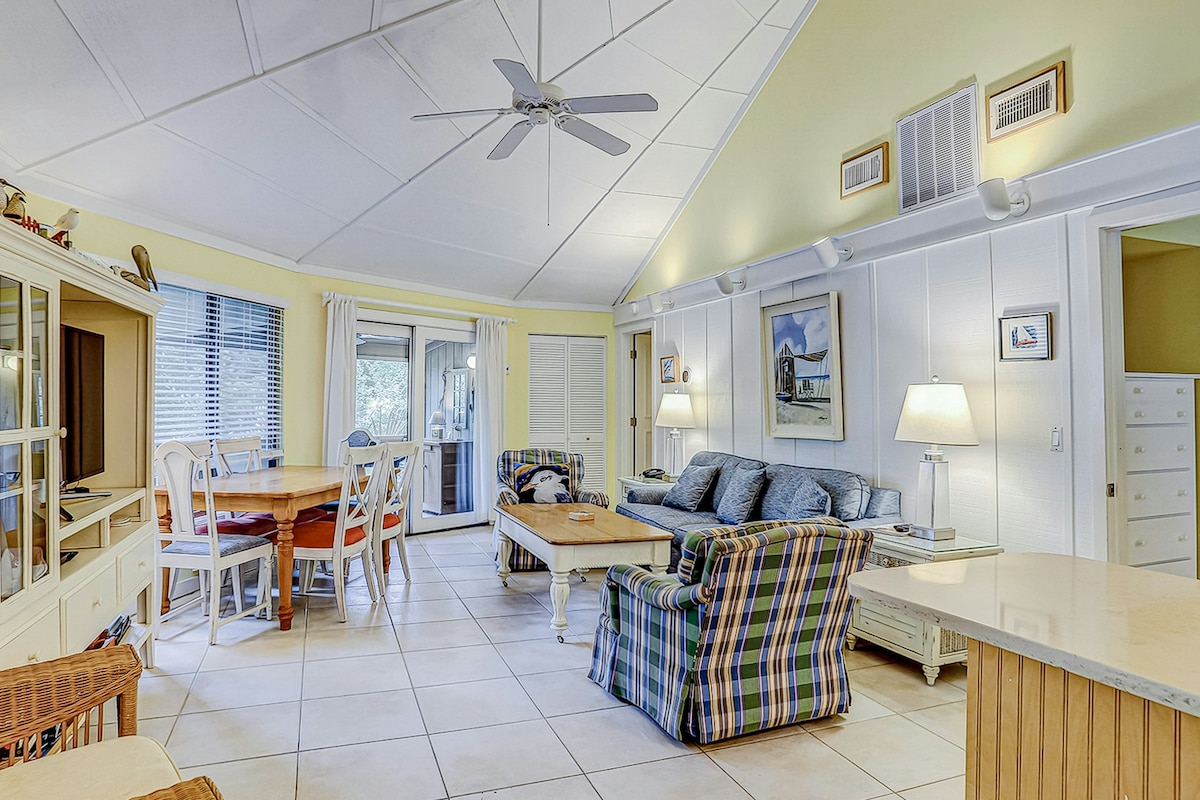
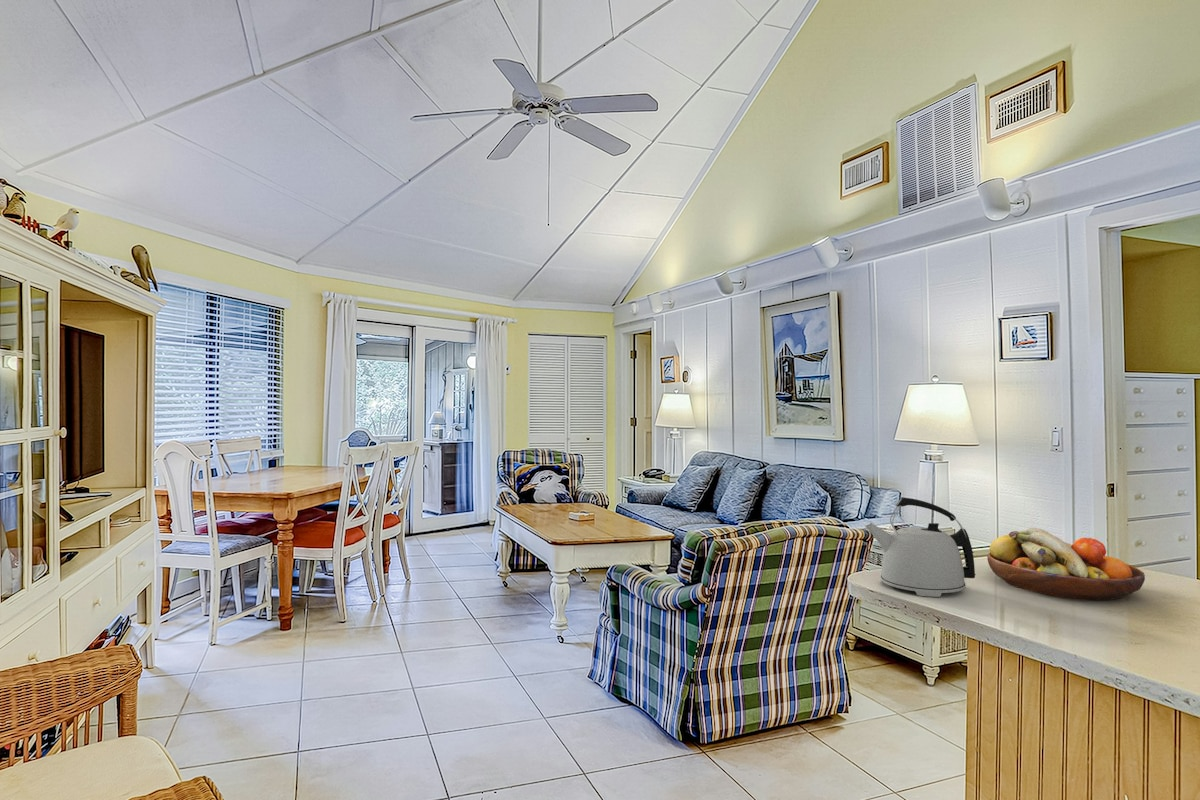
+ kettle [864,496,977,598]
+ fruit bowl [986,527,1146,601]
